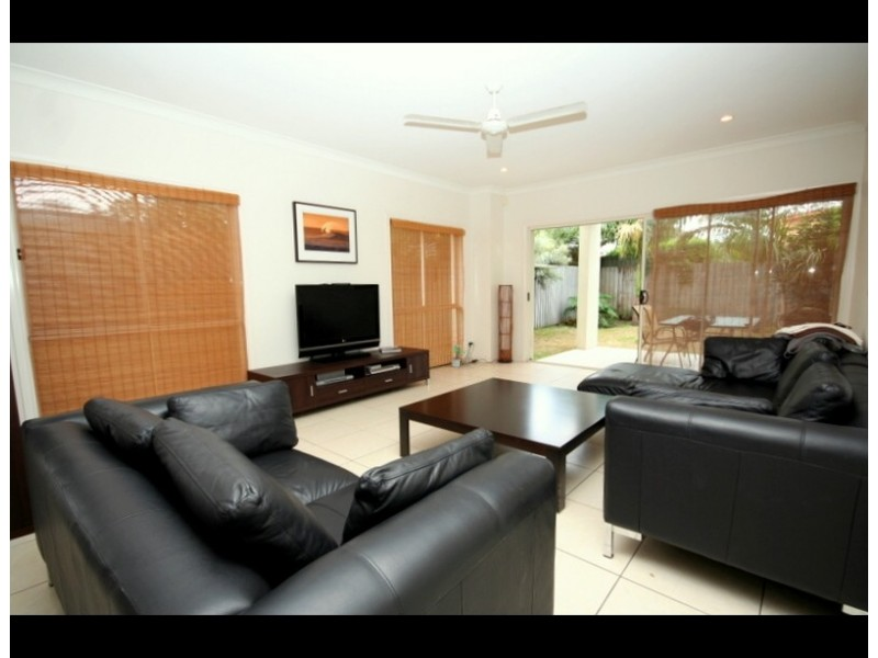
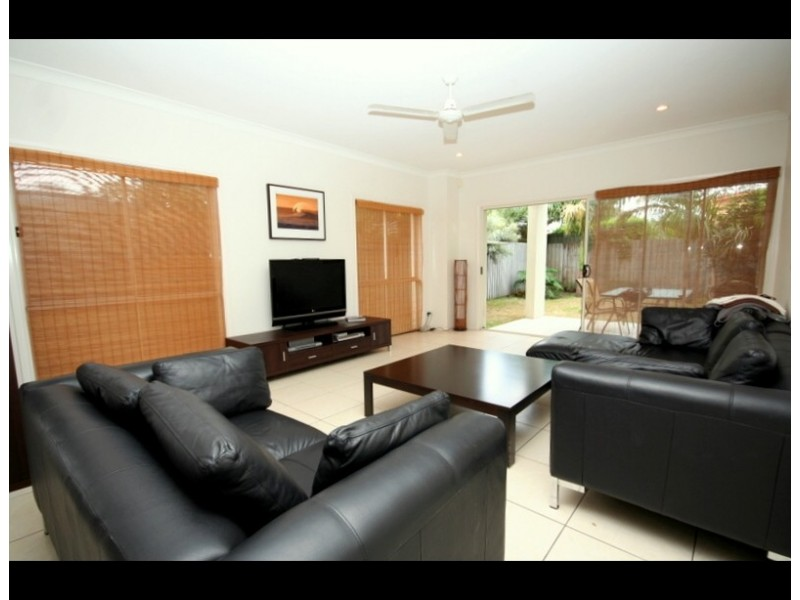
- potted plant [450,343,472,368]
